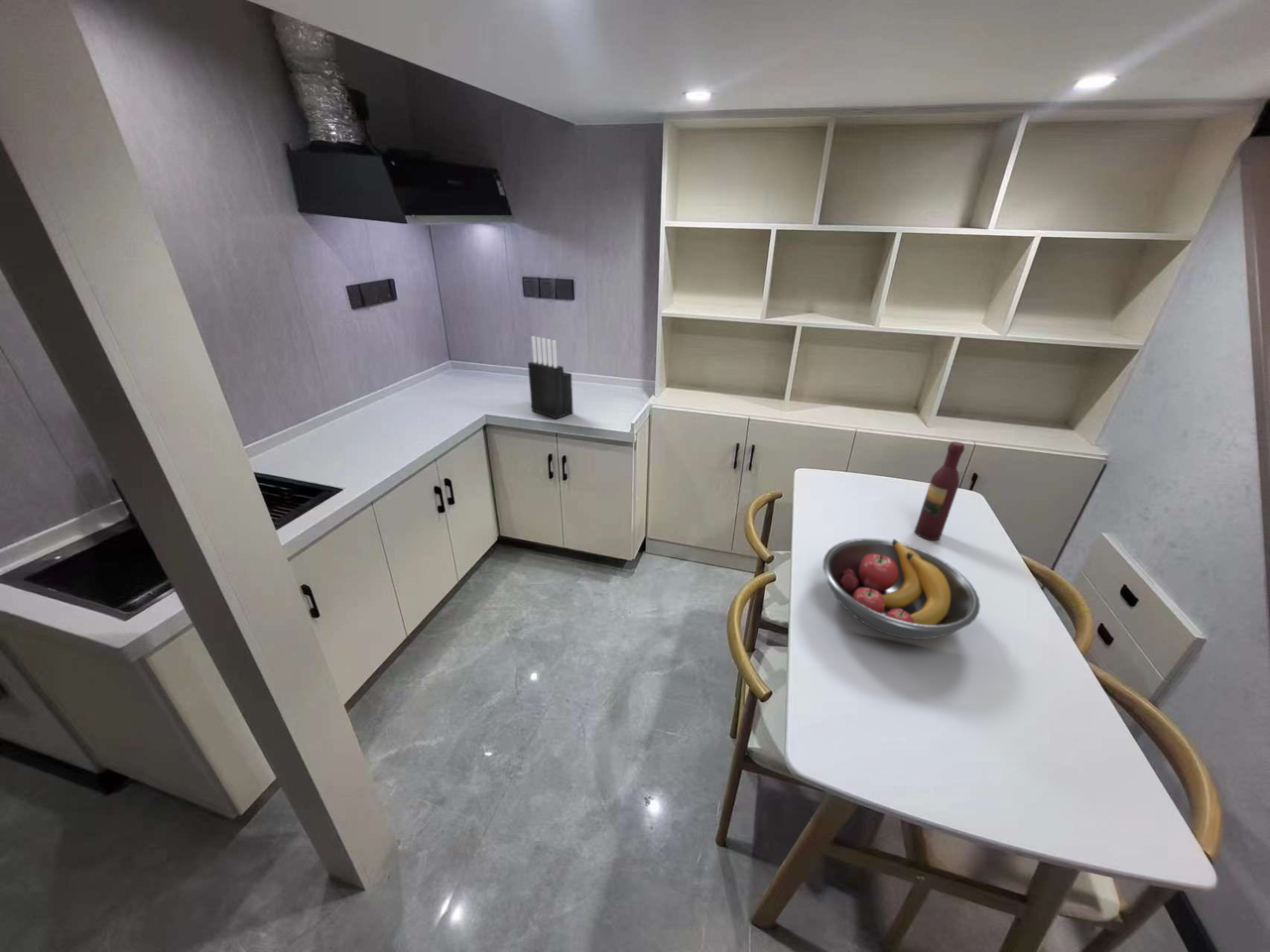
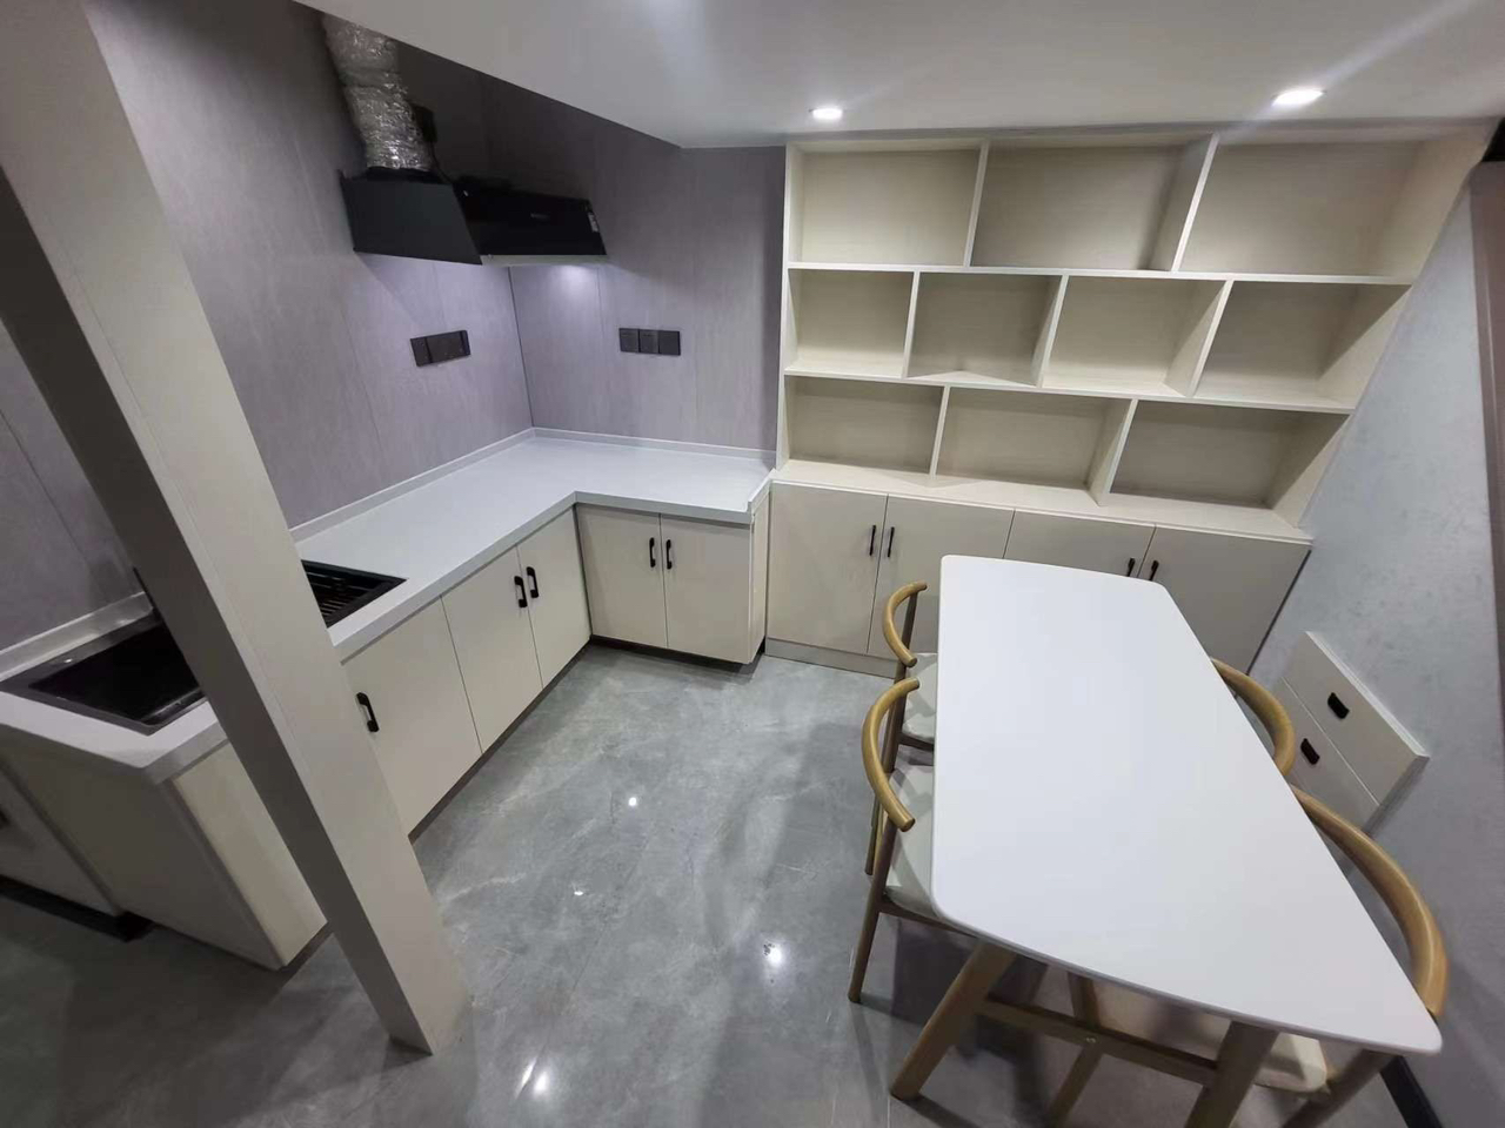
- wine bottle [914,440,965,541]
- knife block [527,335,574,419]
- fruit bowl [823,537,981,641]
